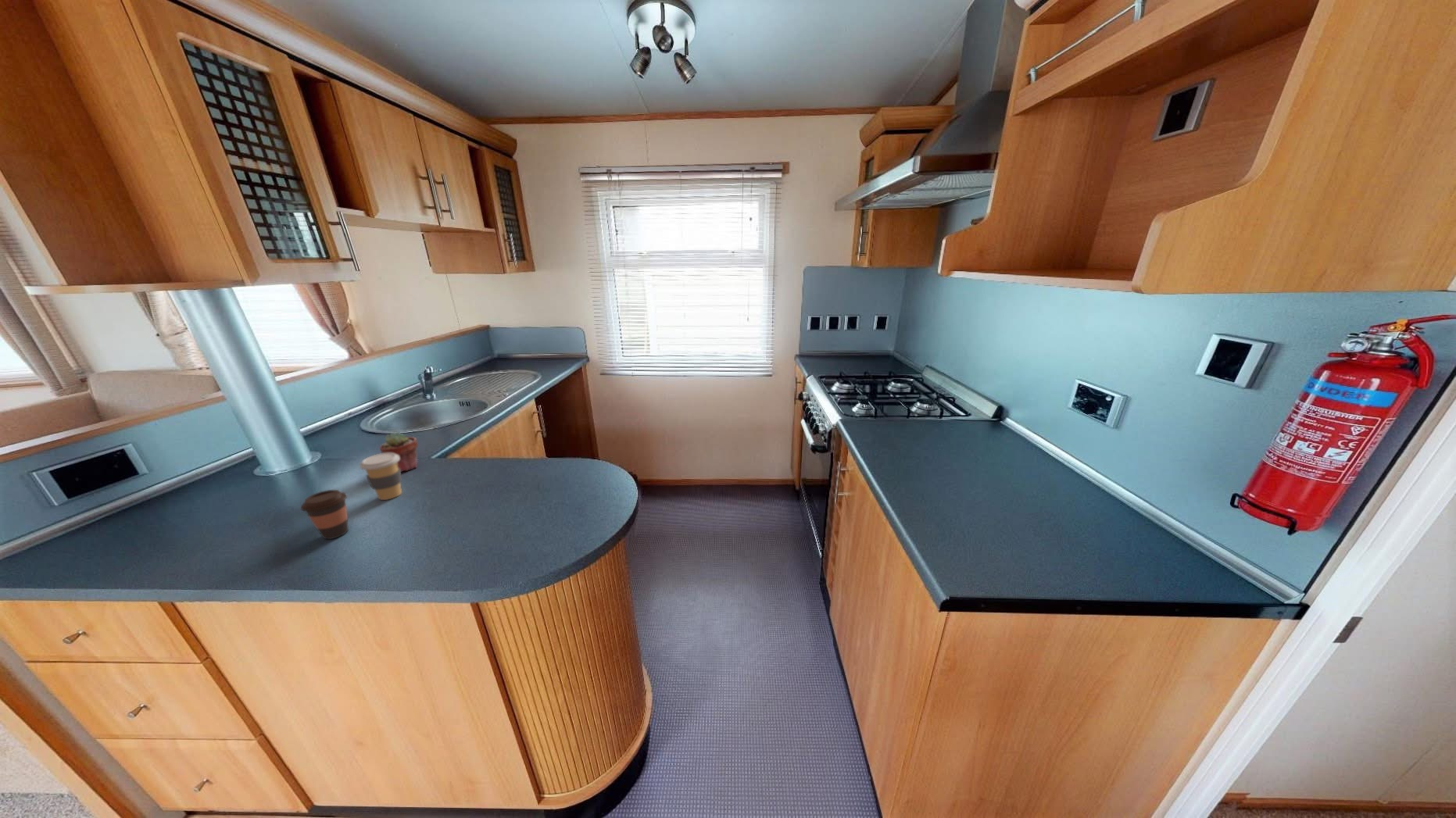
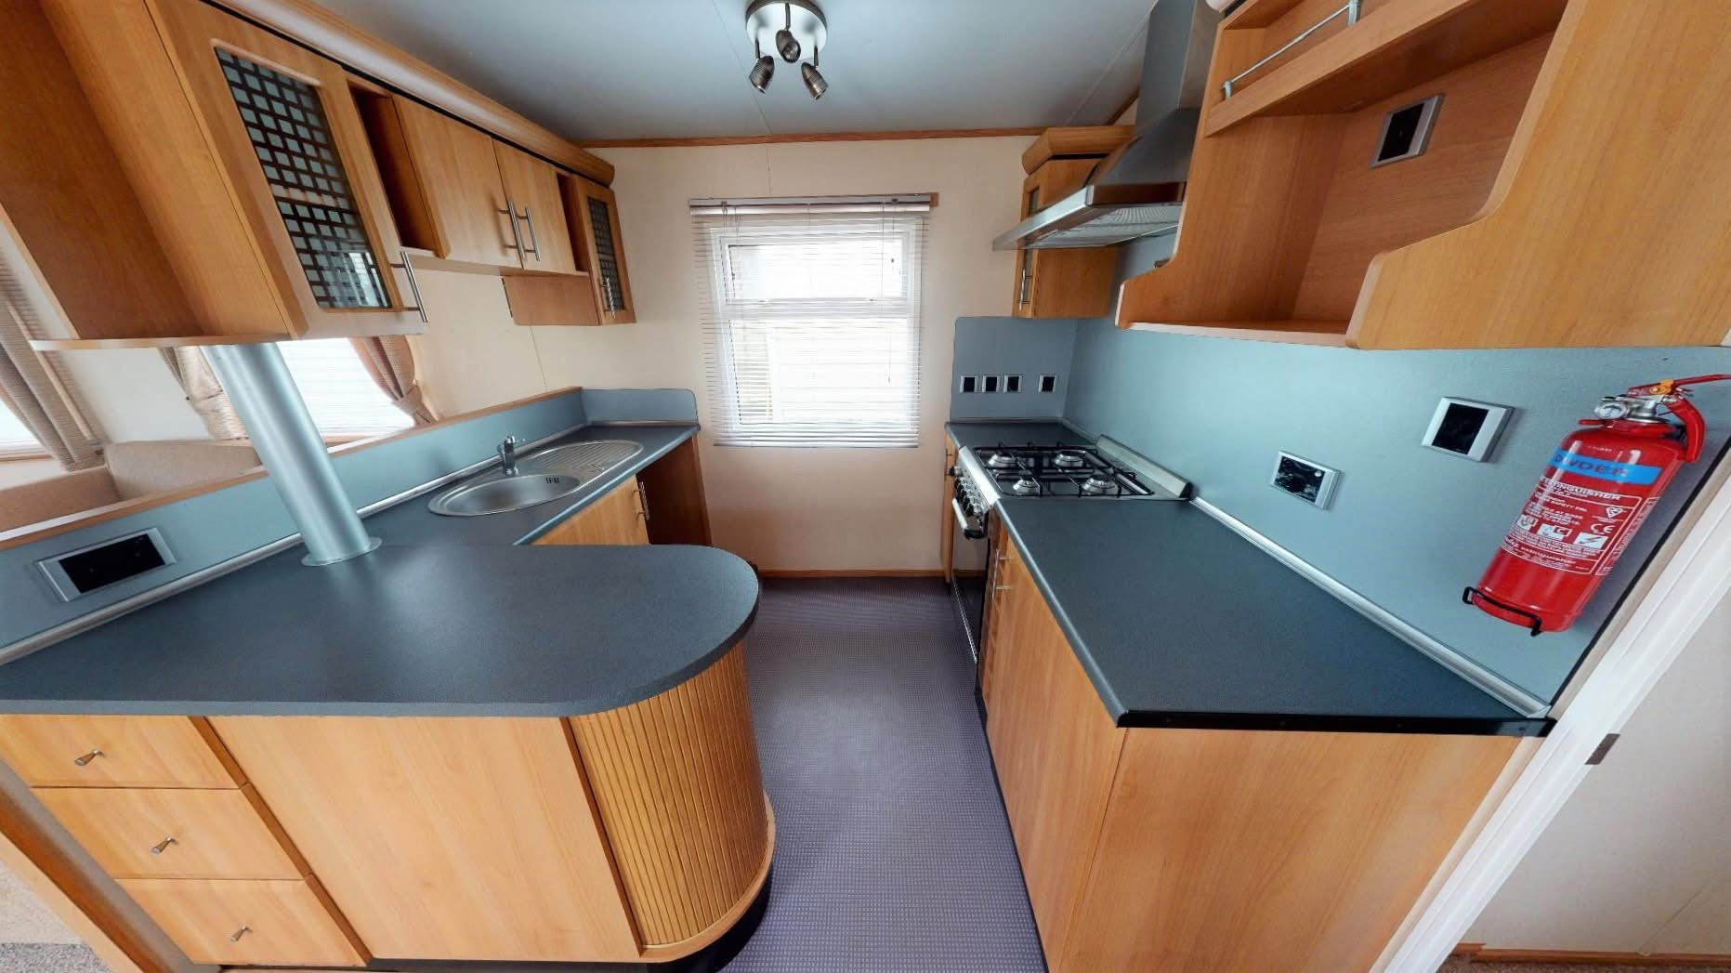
- potted succulent [379,431,419,473]
- coffee cup [300,489,349,540]
- coffee cup [359,452,402,501]
